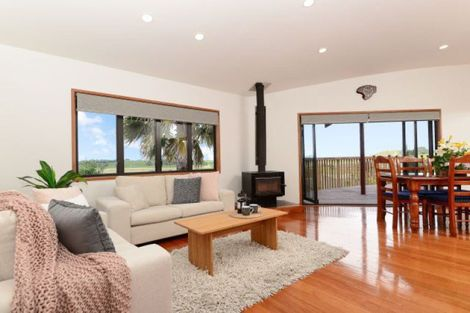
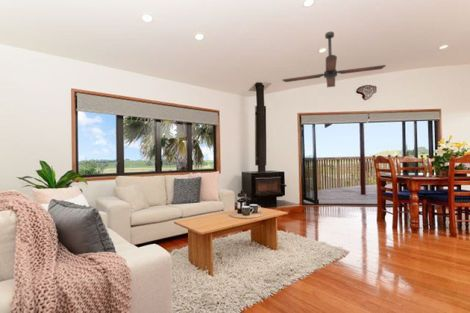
+ ceiling fan [281,31,387,89]
